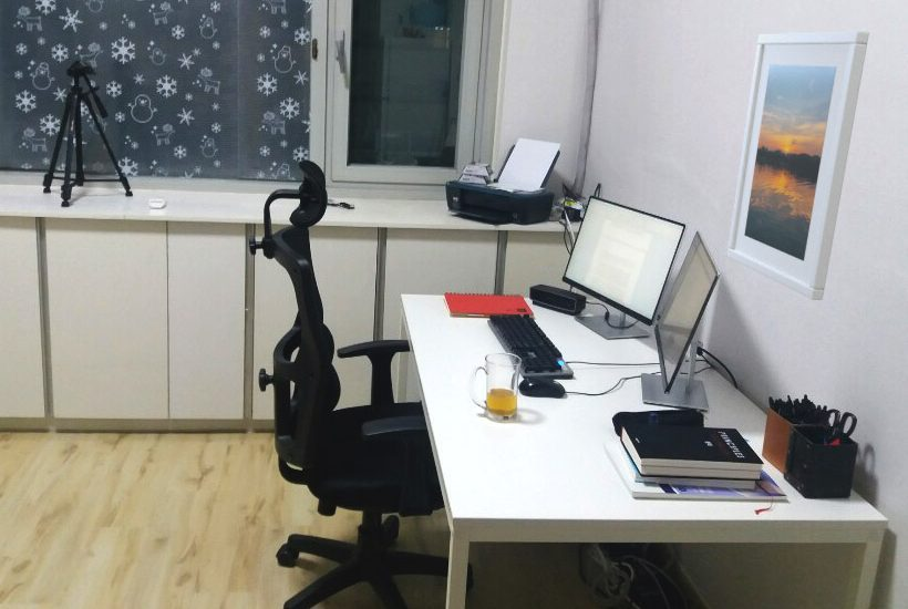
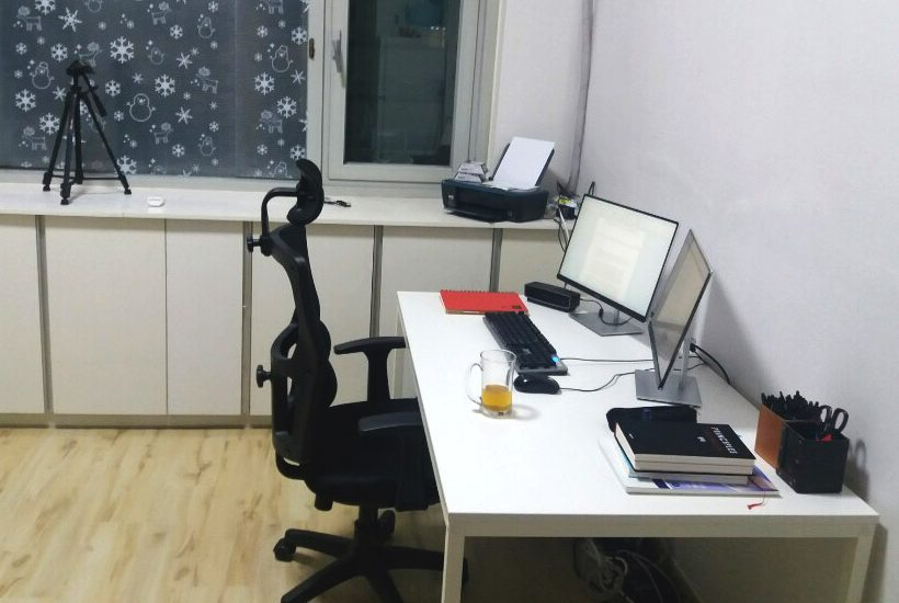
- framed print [726,30,870,301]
